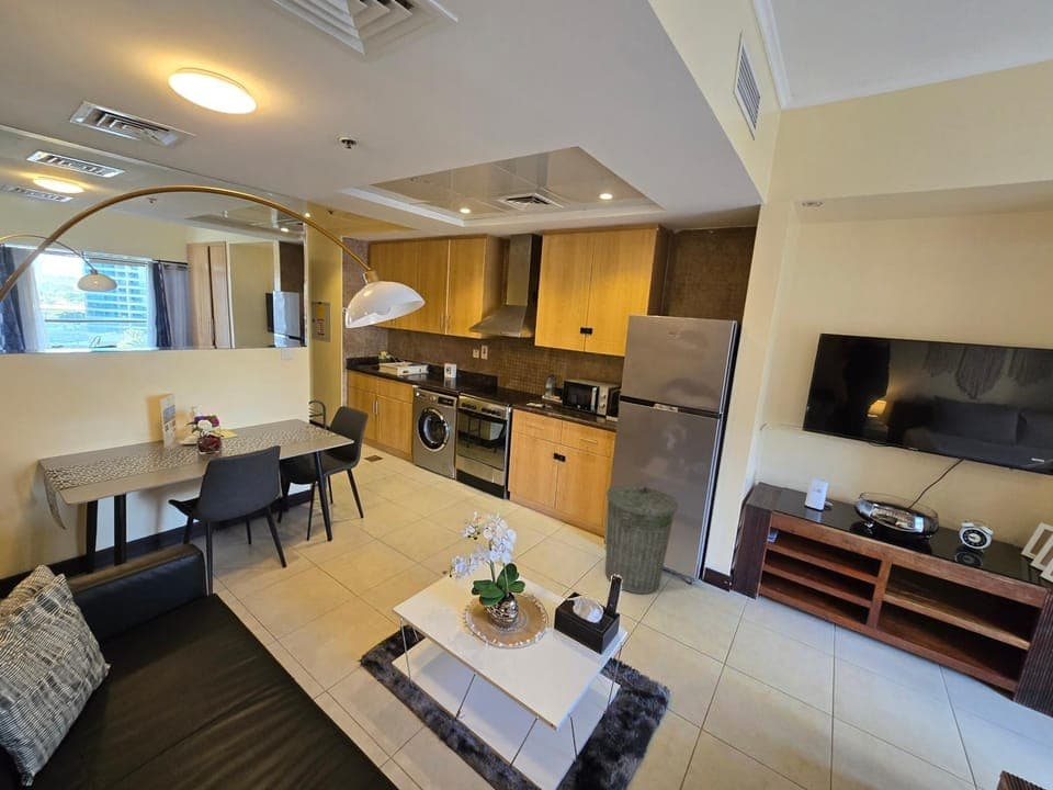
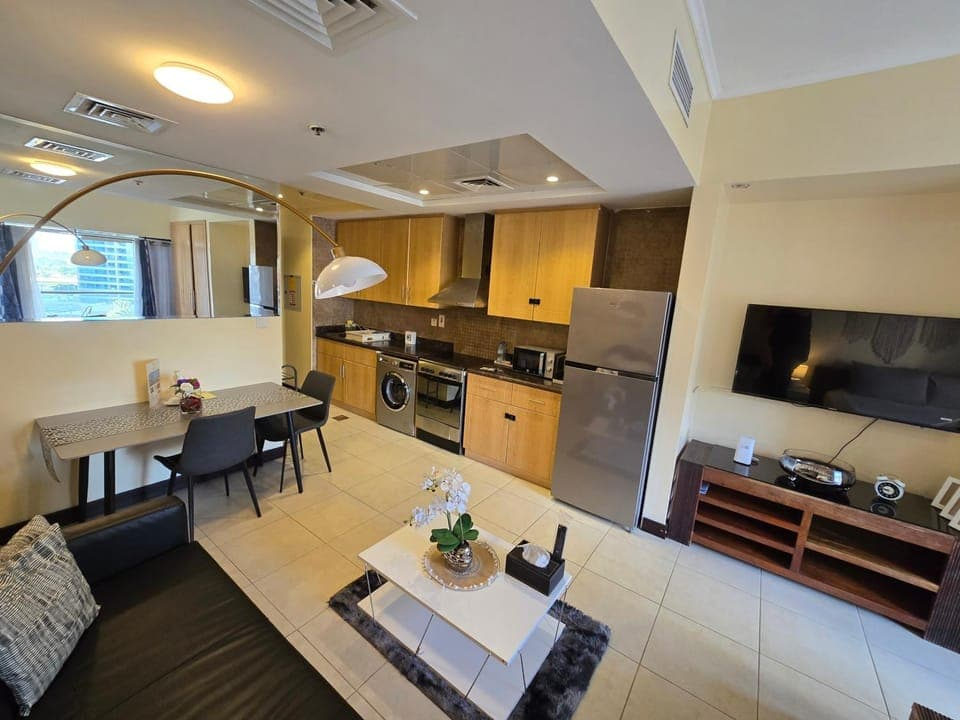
- trash can [604,484,679,595]
